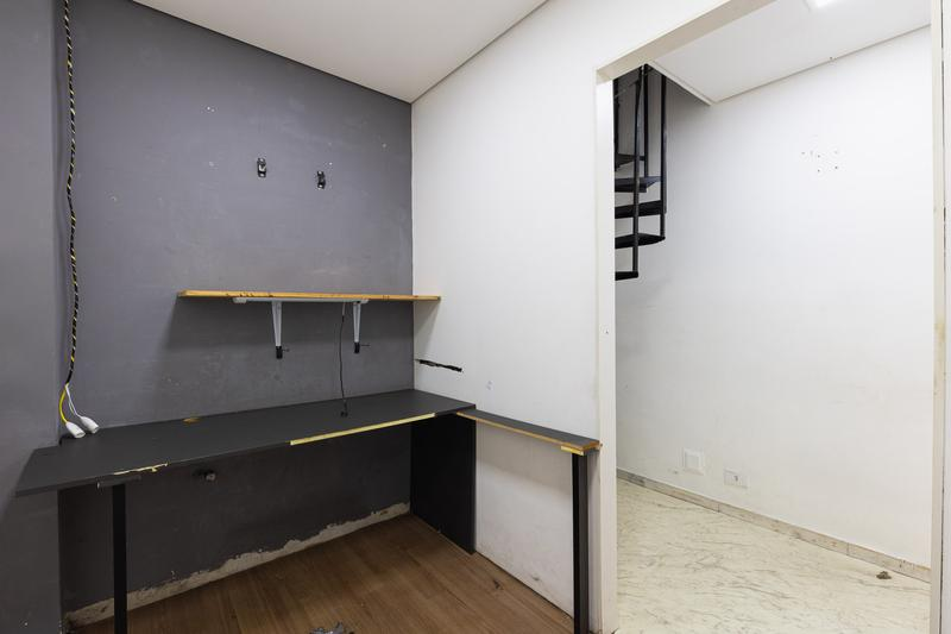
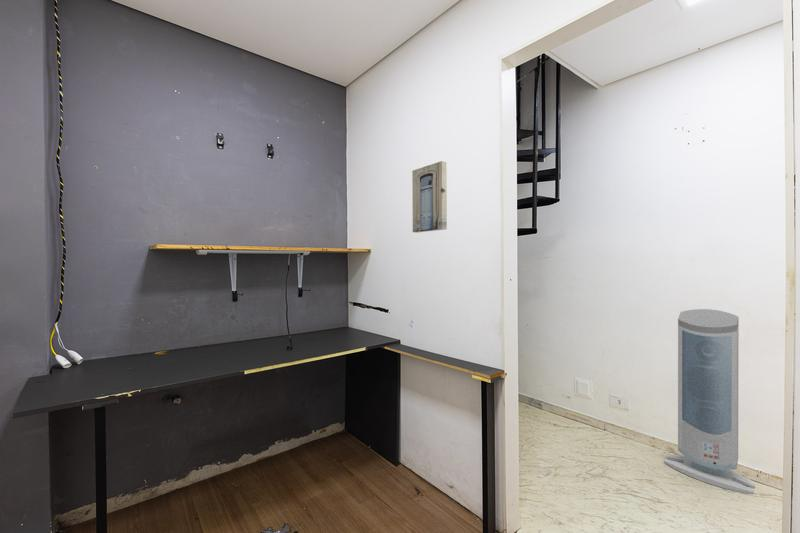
+ wall art [411,160,448,234]
+ air purifier [663,308,756,495]
